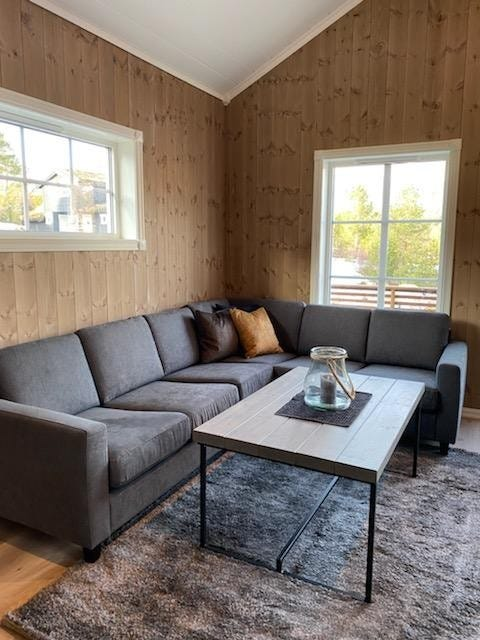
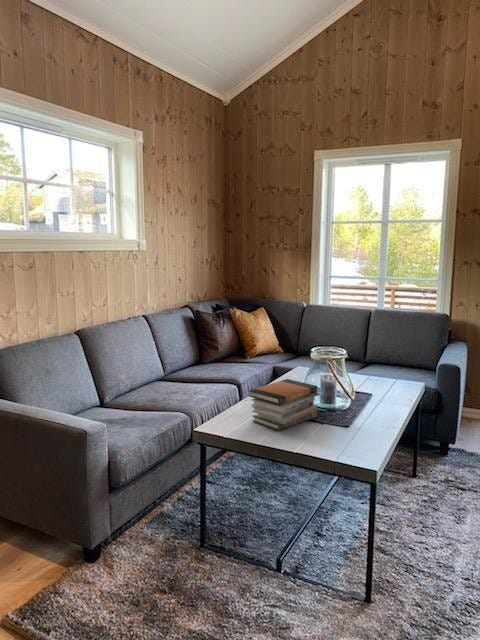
+ book stack [248,378,319,431]
